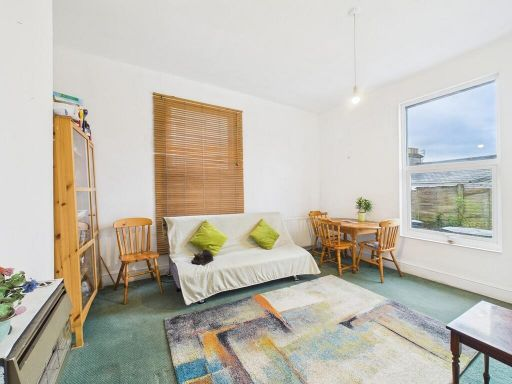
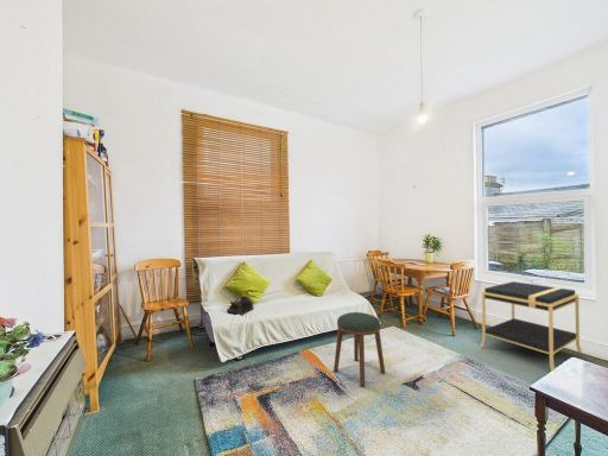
+ stool [332,311,386,388]
+ nightstand [479,280,583,372]
